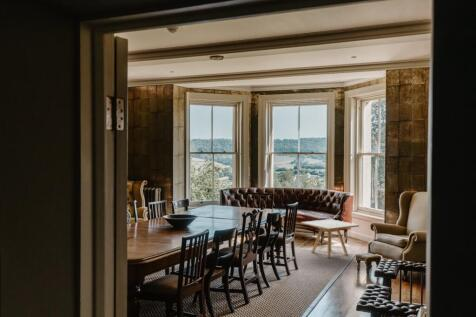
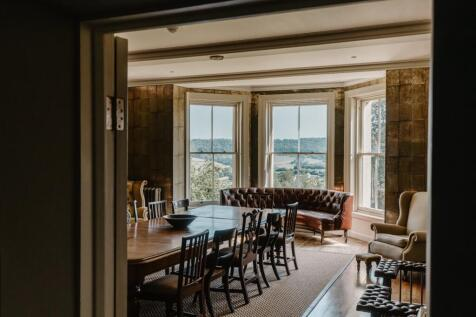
- side table [300,218,360,259]
